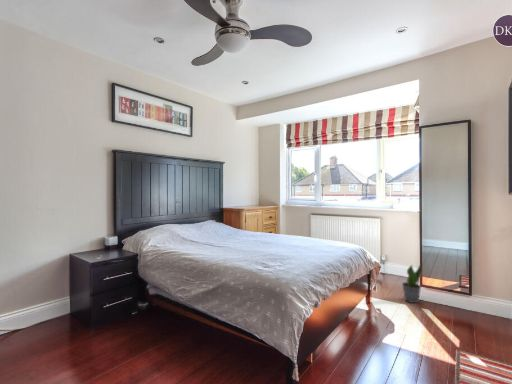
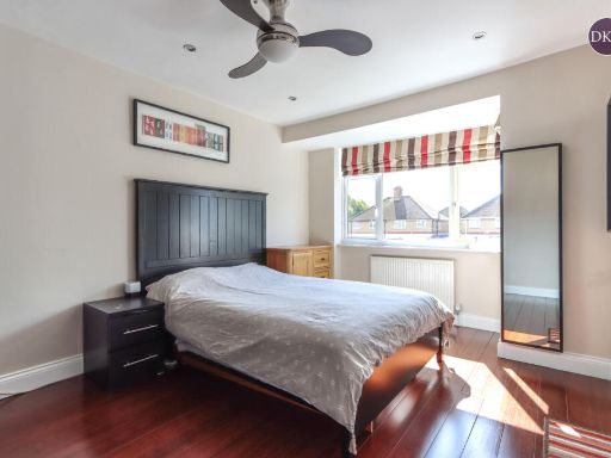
- potted plant [401,264,422,304]
